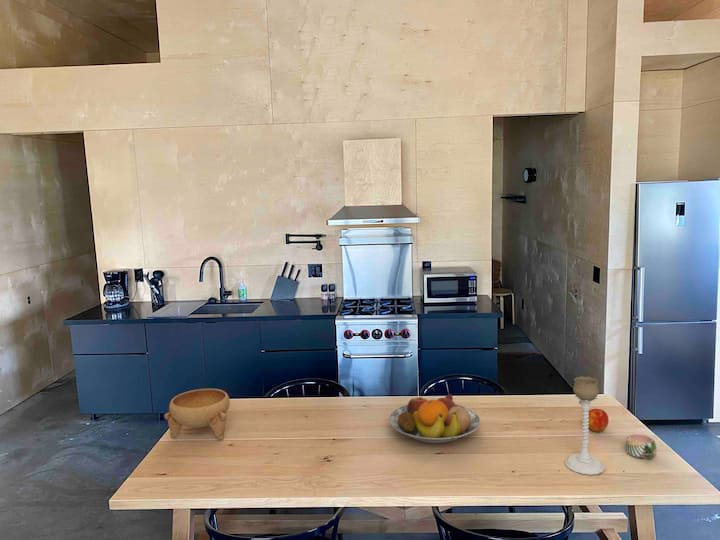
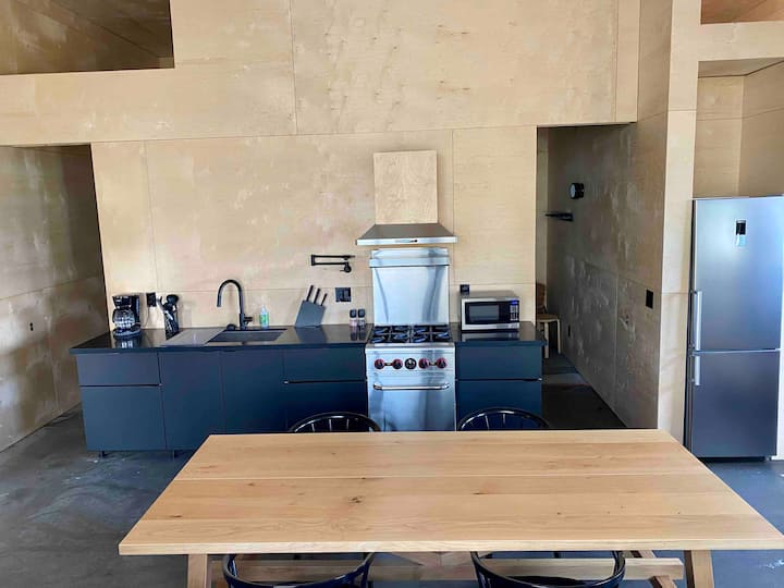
- mug [624,432,657,460]
- candle holder [564,375,606,476]
- fruit bowl [388,393,482,444]
- bowl [163,388,231,441]
- apple [588,408,610,433]
